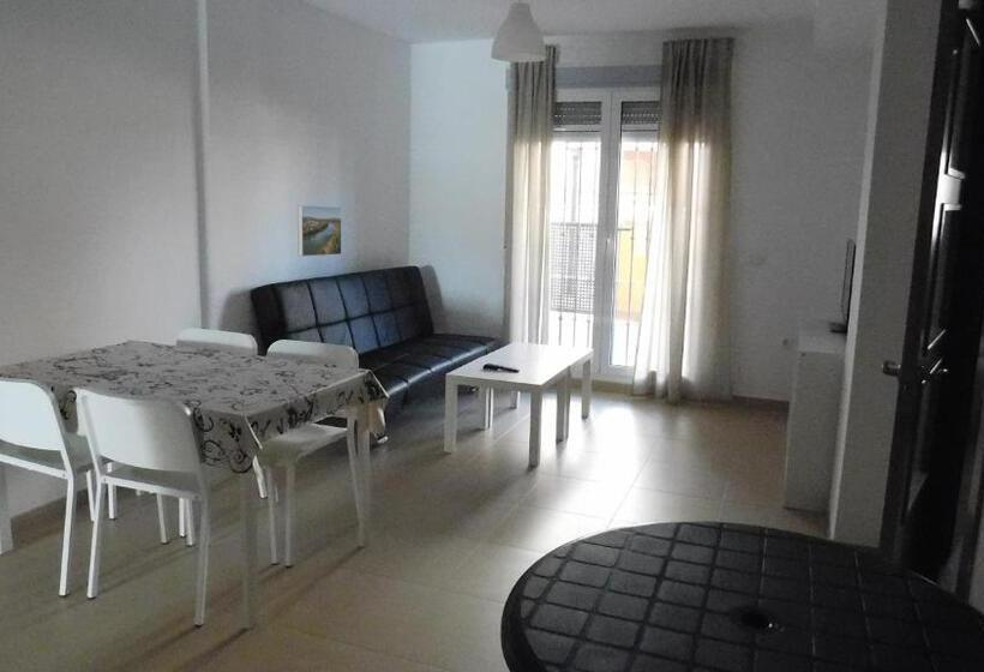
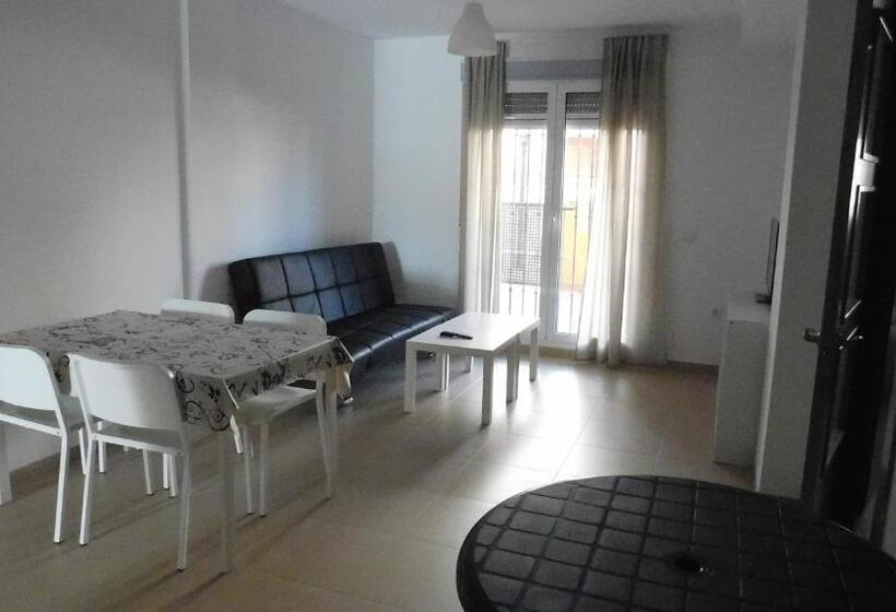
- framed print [296,204,343,258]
